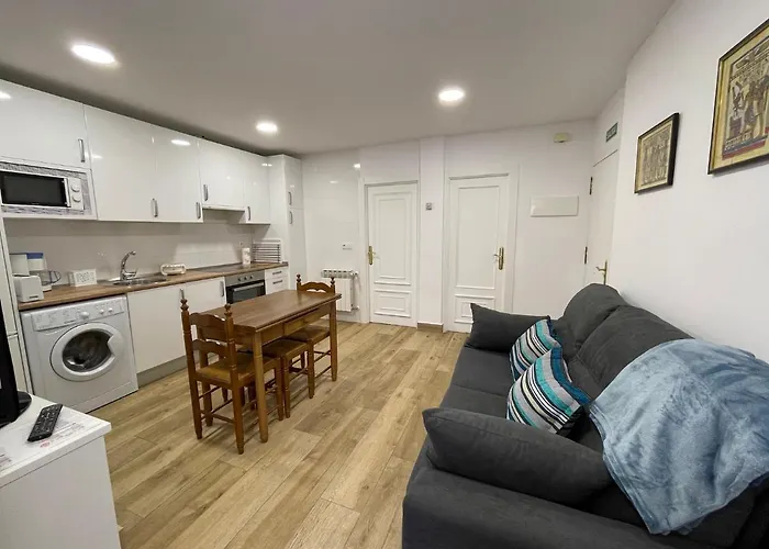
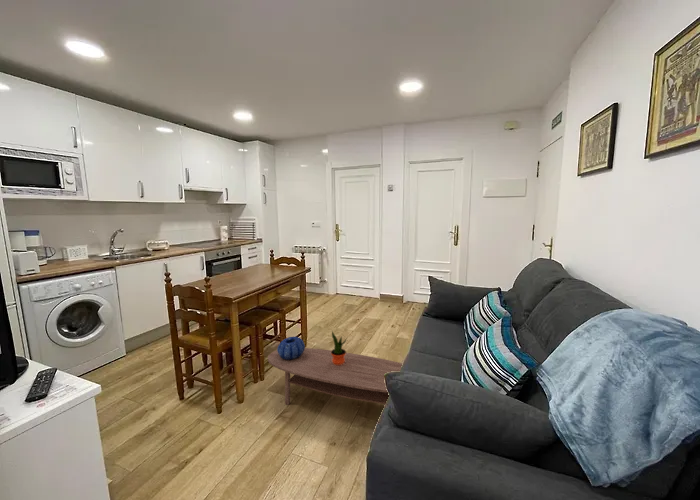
+ potted plant [331,330,348,365]
+ coffee table [267,347,404,406]
+ decorative bowl [276,336,306,360]
